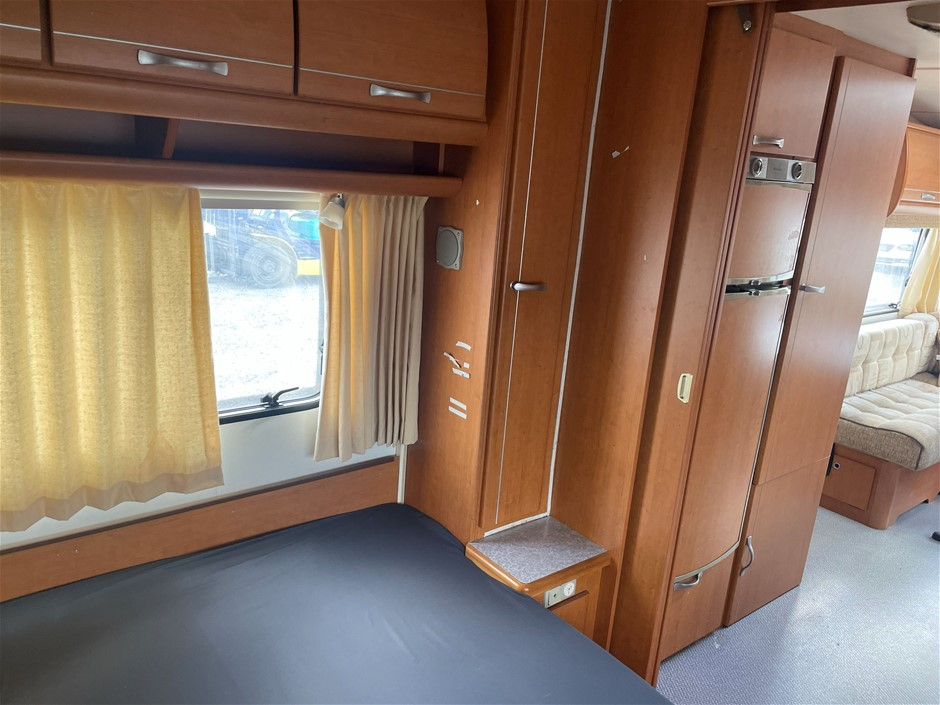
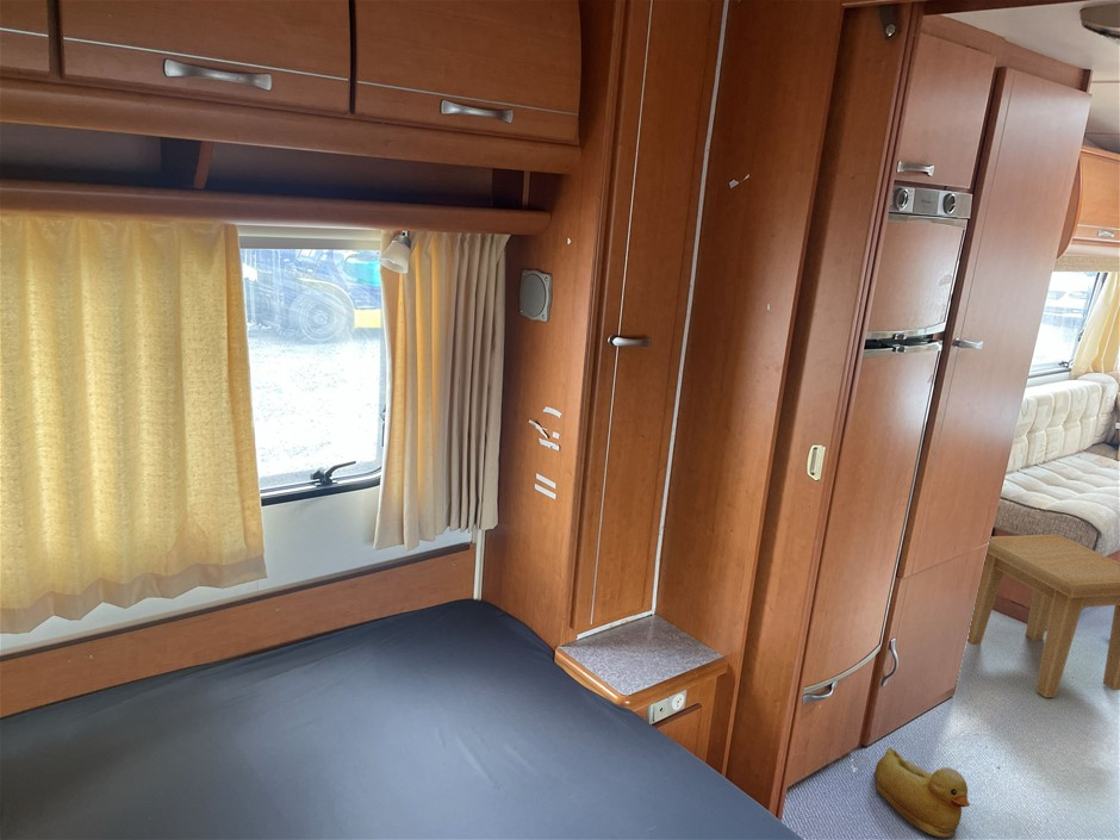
+ rubber duck [873,747,971,839]
+ side table [966,534,1120,698]
